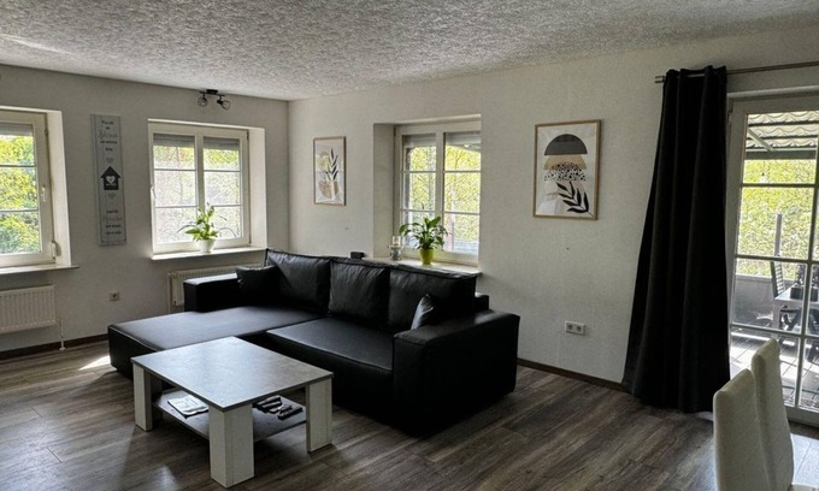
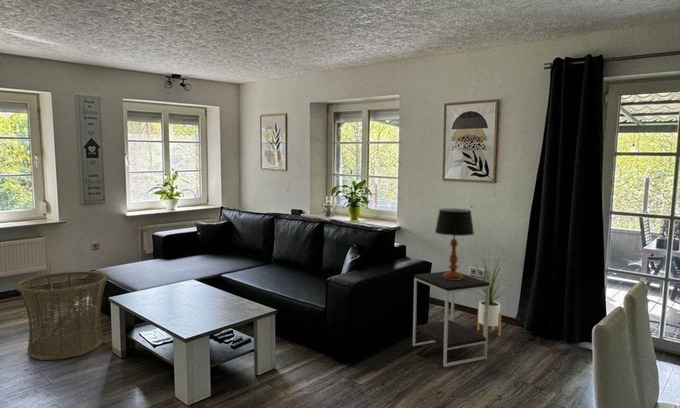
+ basket [14,270,110,361]
+ table lamp [434,208,475,280]
+ side table [412,270,490,368]
+ house plant [471,253,512,337]
